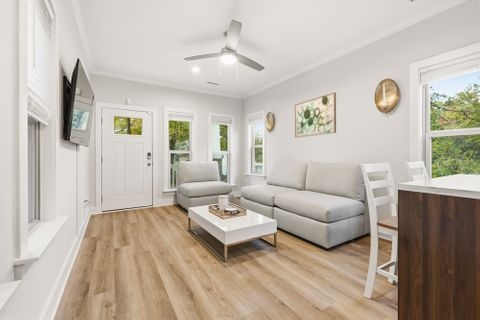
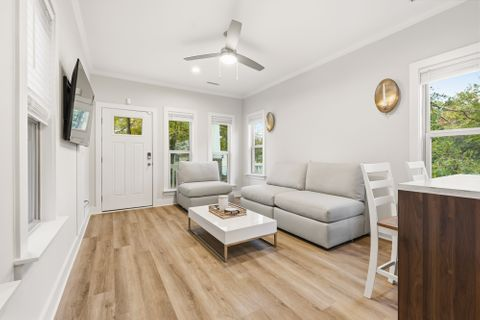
- wall art [294,91,337,139]
